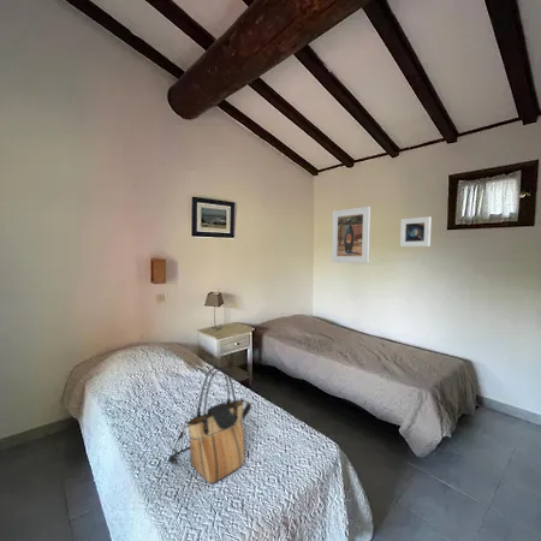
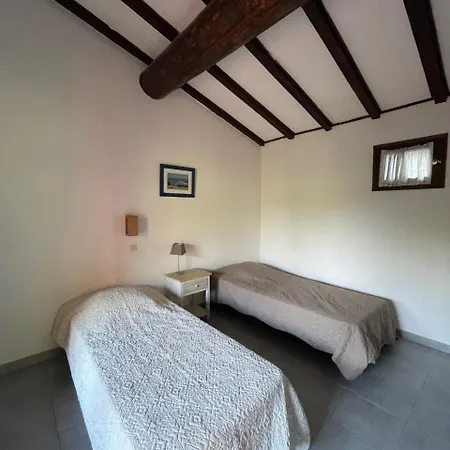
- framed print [399,215,432,248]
- tote bag [167,365,252,484]
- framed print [331,206,371,264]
